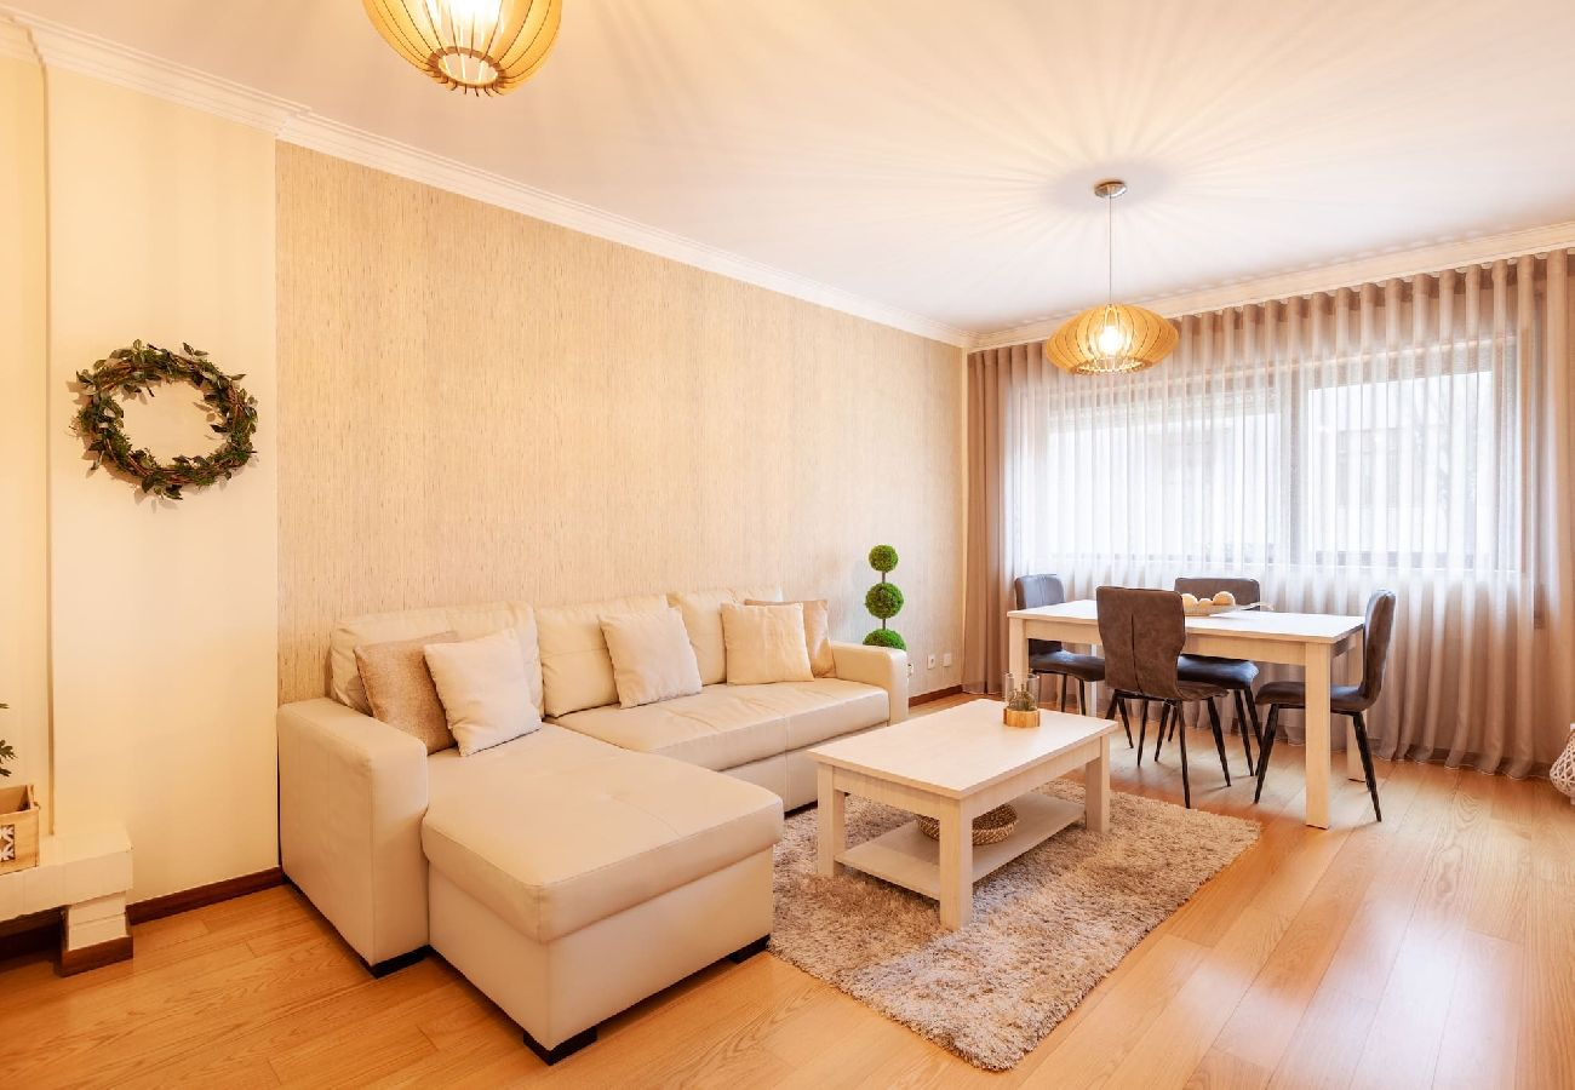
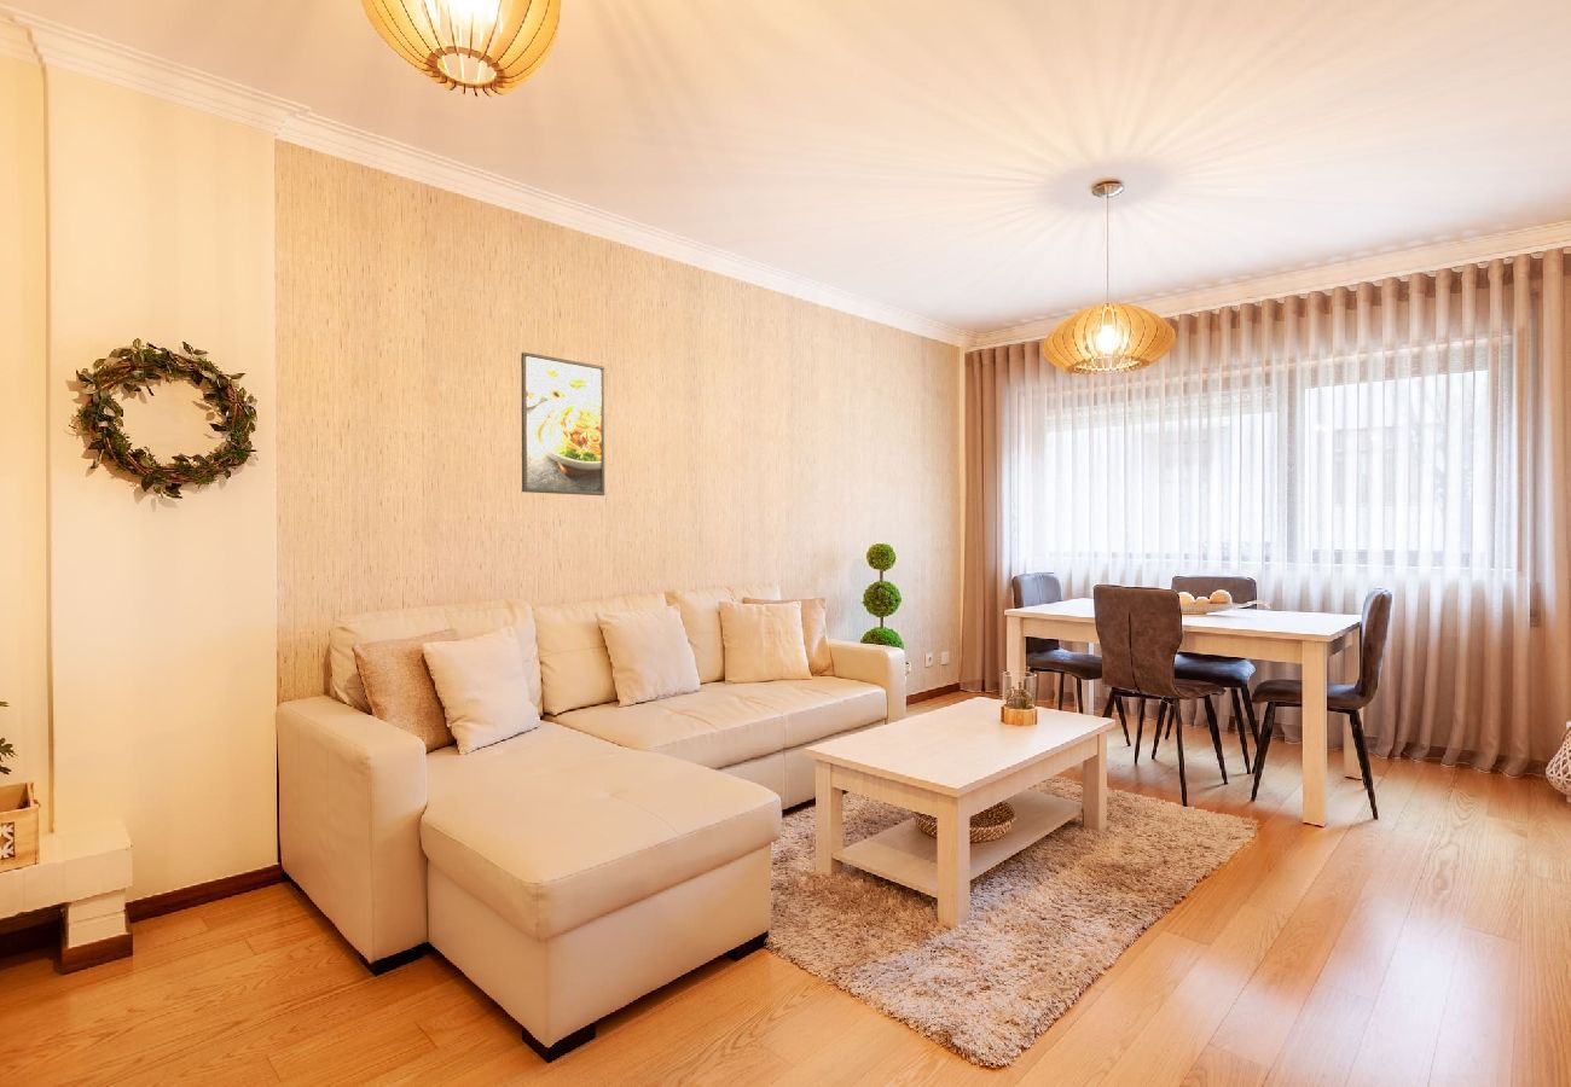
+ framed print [520,351,605,496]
